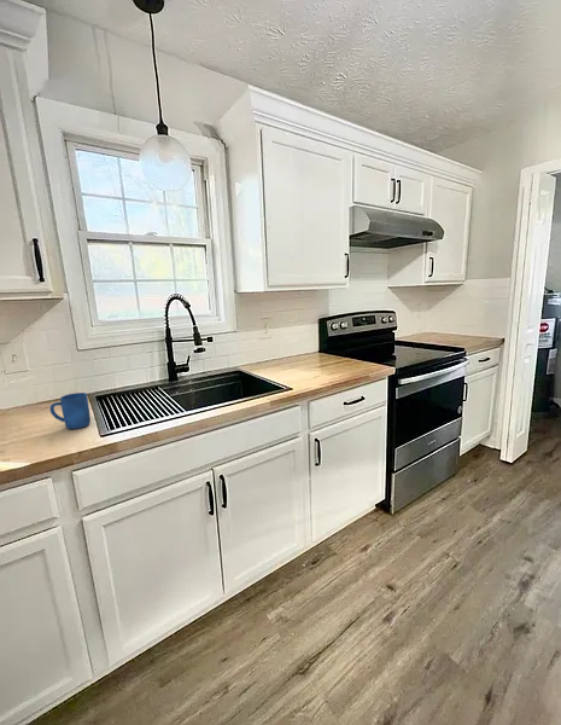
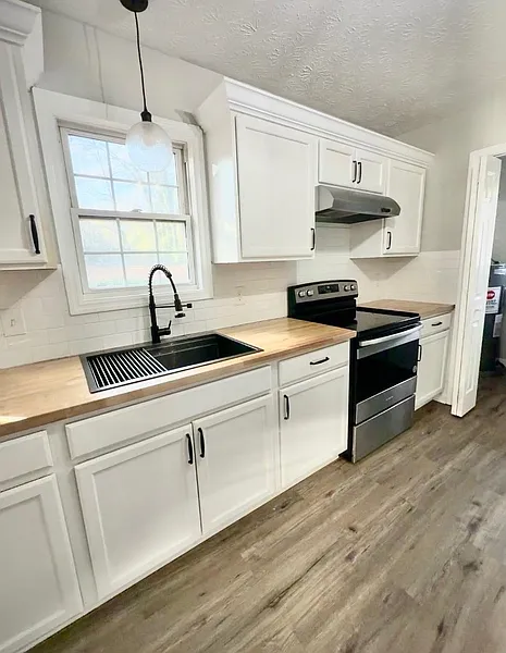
- mug [48,392,92,430]
